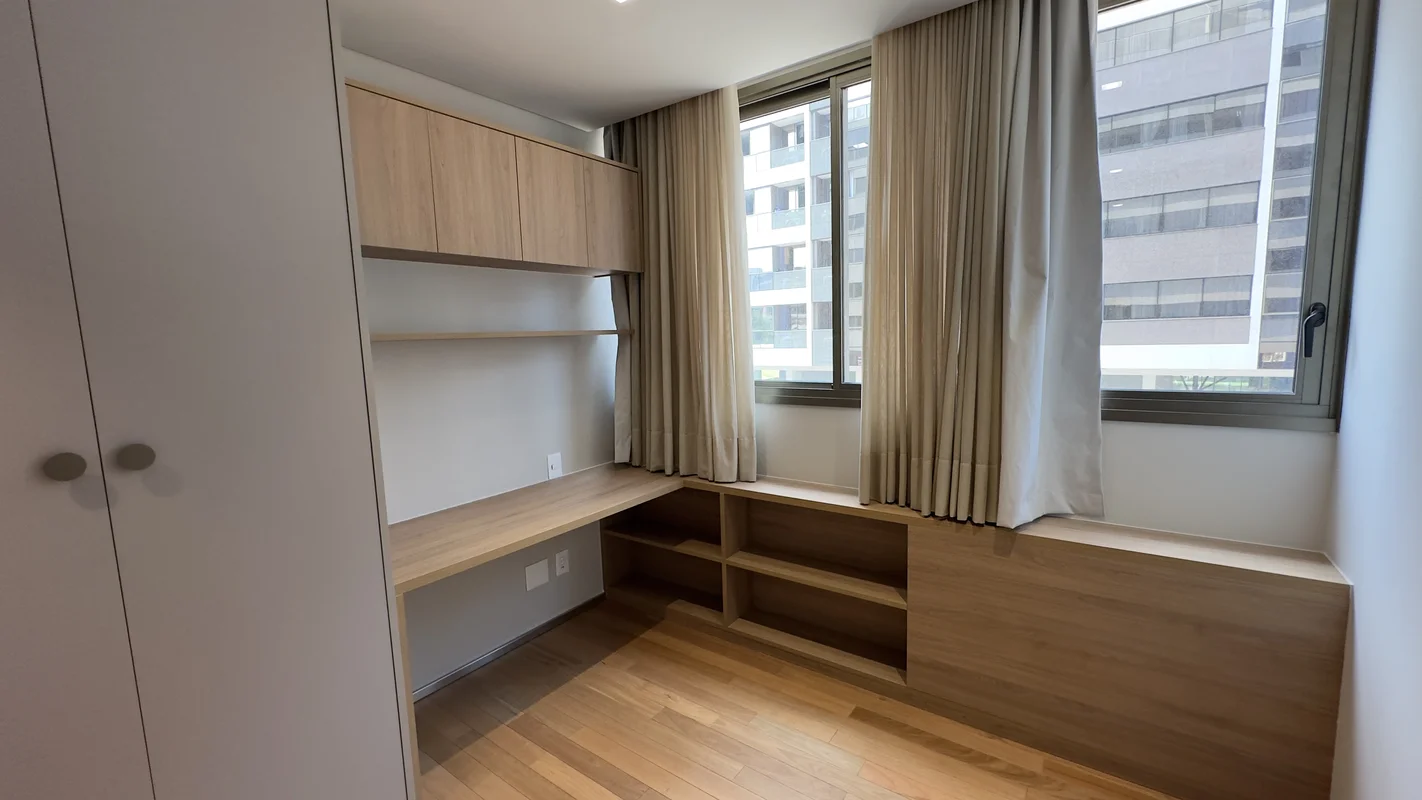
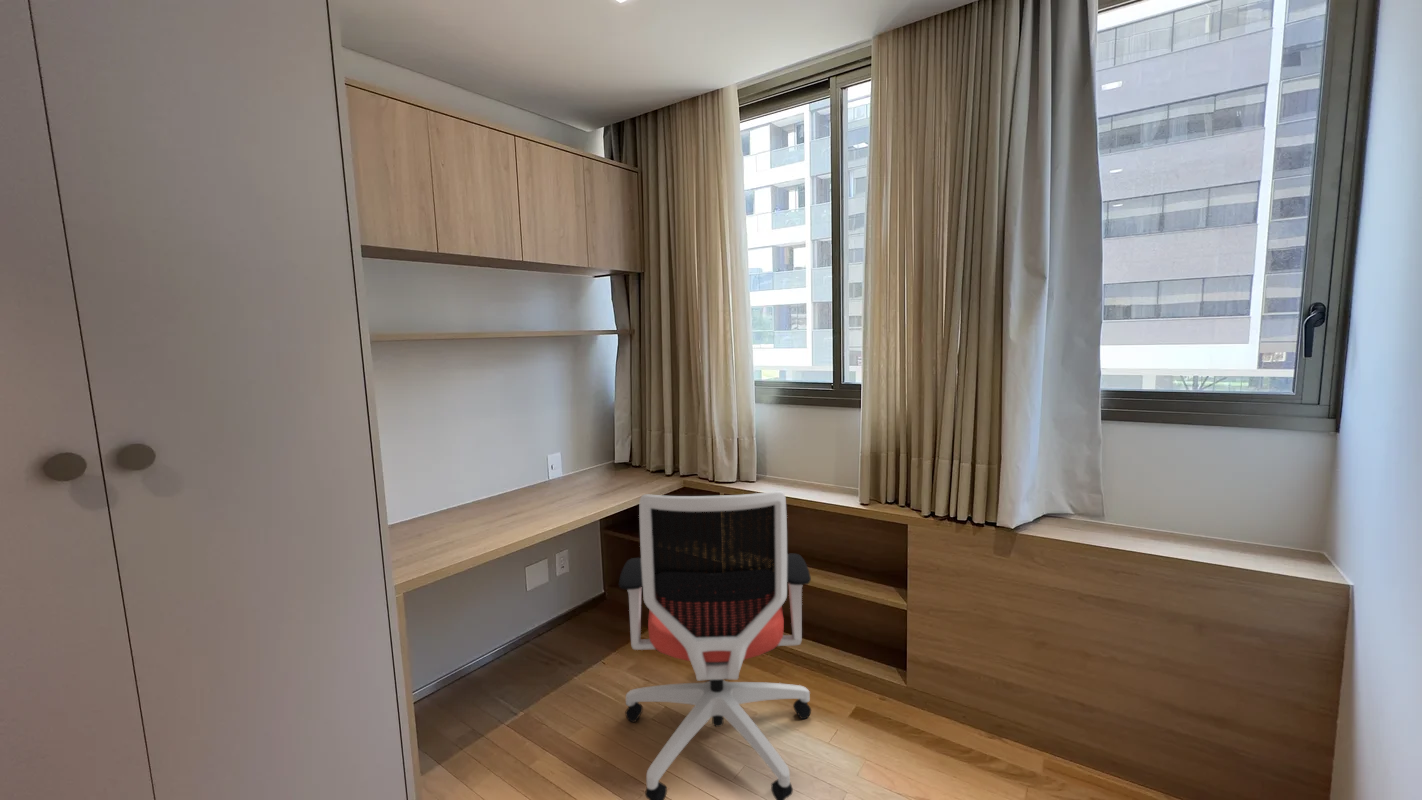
+ office chair [618,490,812,800]
